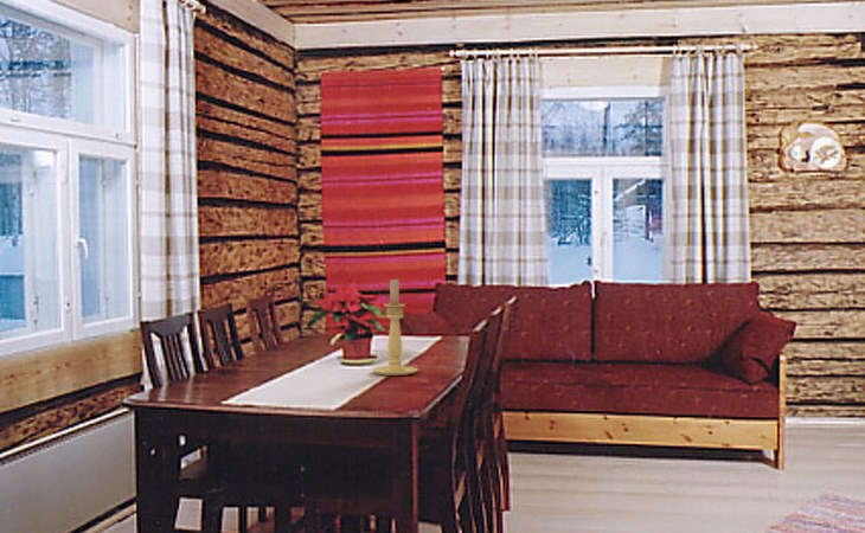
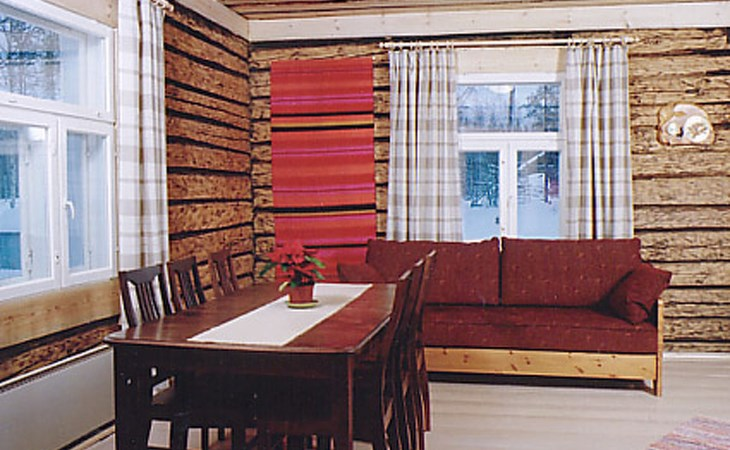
- candle holder [371,276,419,377]
